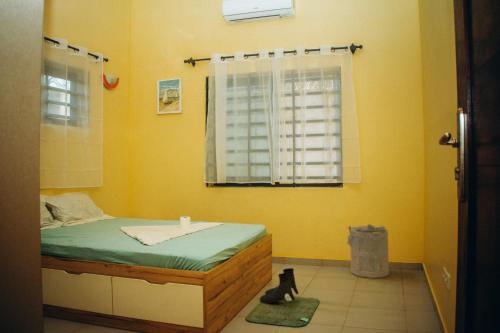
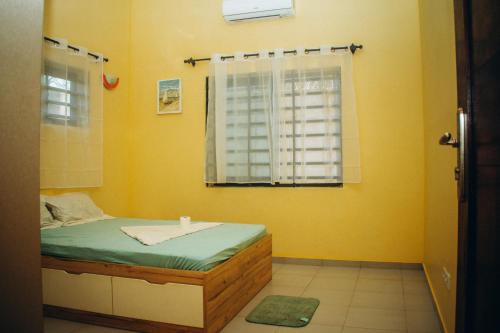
- boots [259,267,300,304]
- laundry hamper [346,223,390,279]
